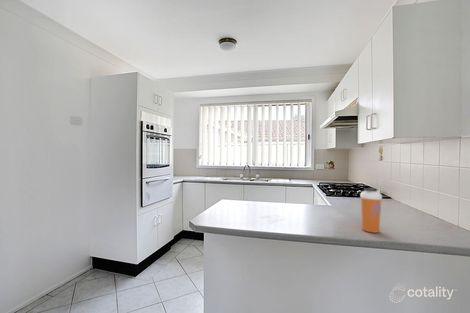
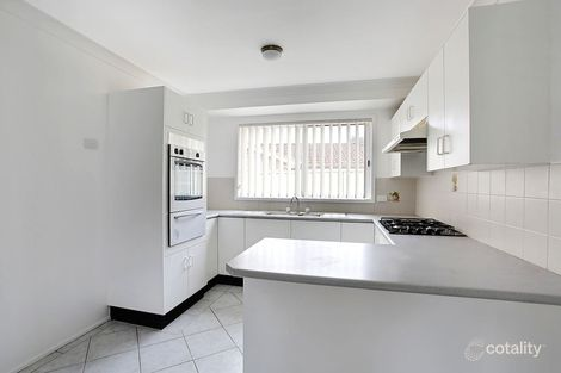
- shaker bottle [359,187,383,234]
